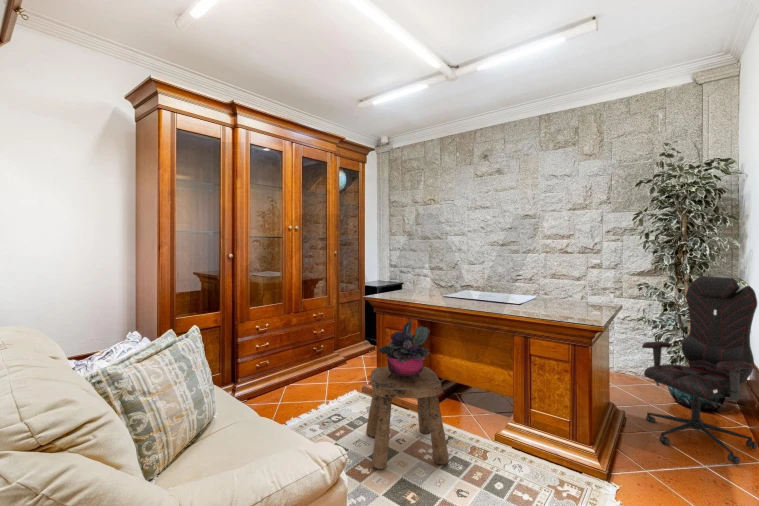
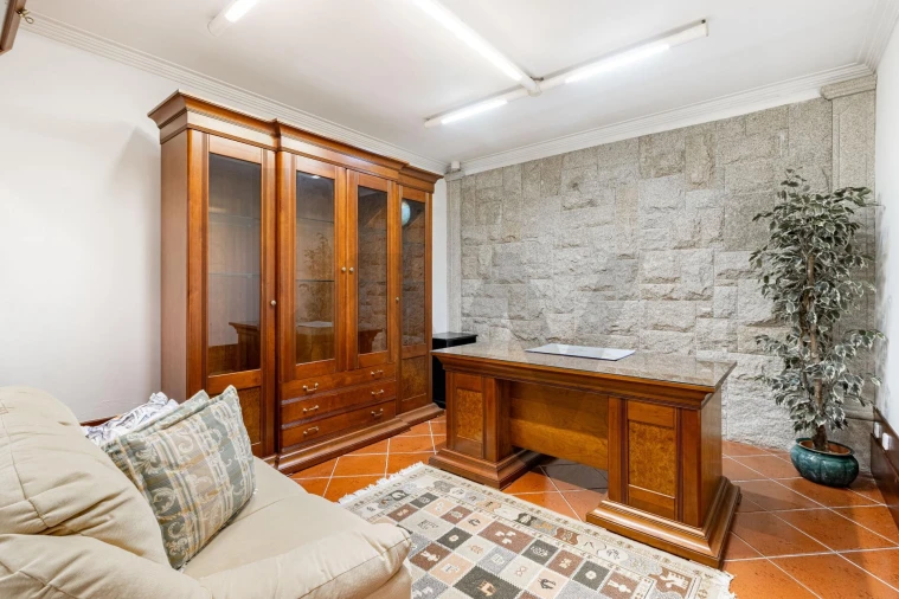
- office chair [641,275,758,465]
- stool [365,366,450,470]
- potted plant [378,320,431,378]
